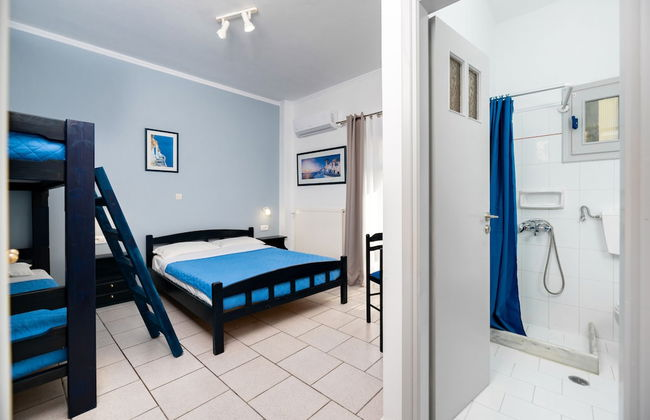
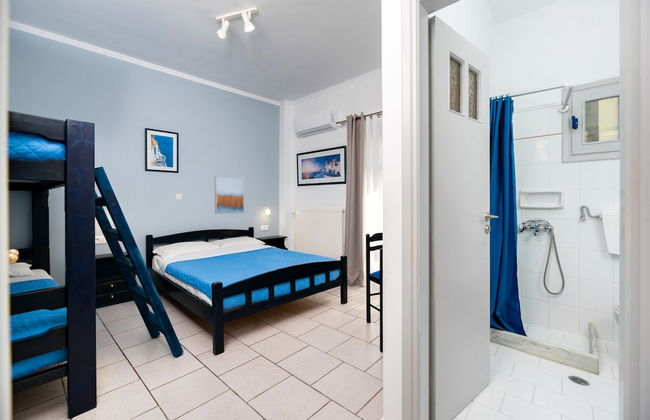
+ wall art [214,175,245,215]
